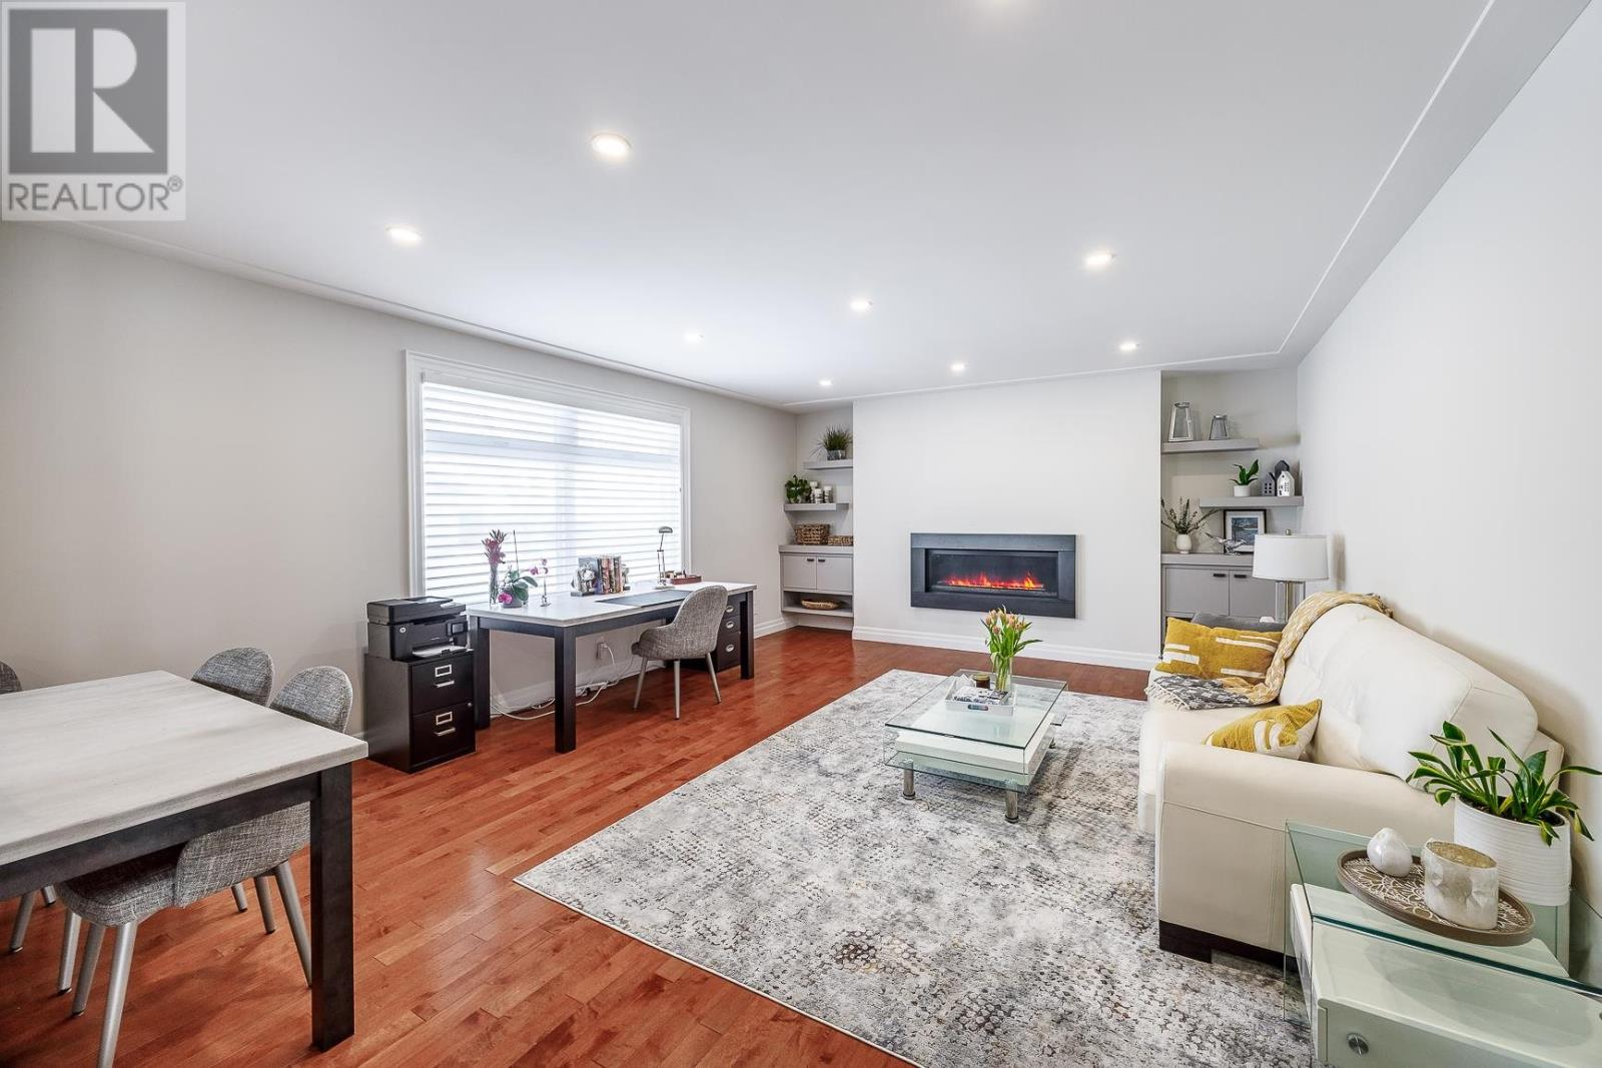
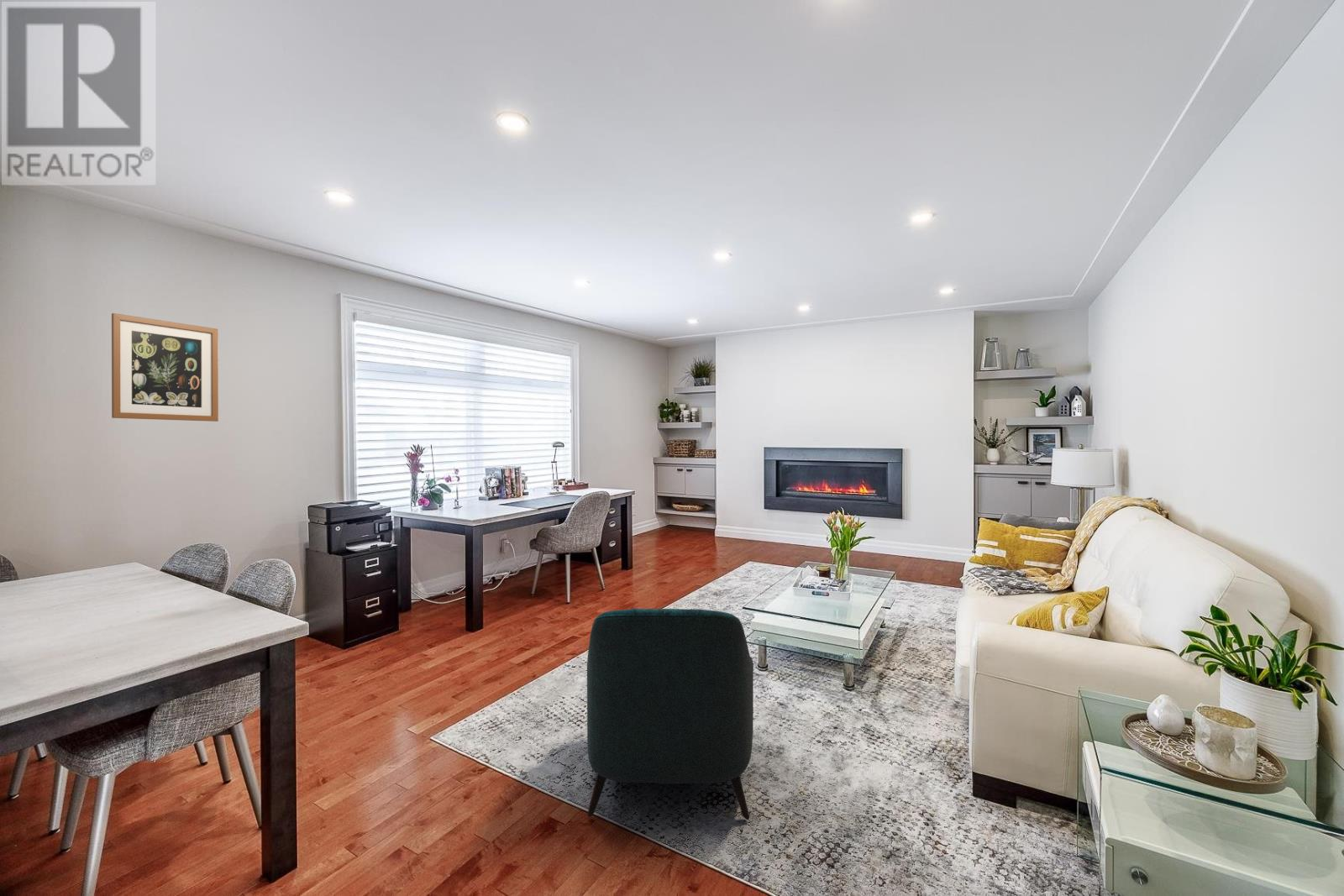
+ wall art [111,312,219,422]
+ armchair [586,608,754,820]
